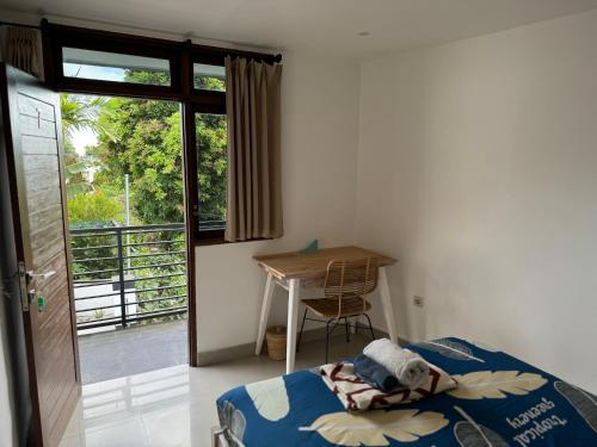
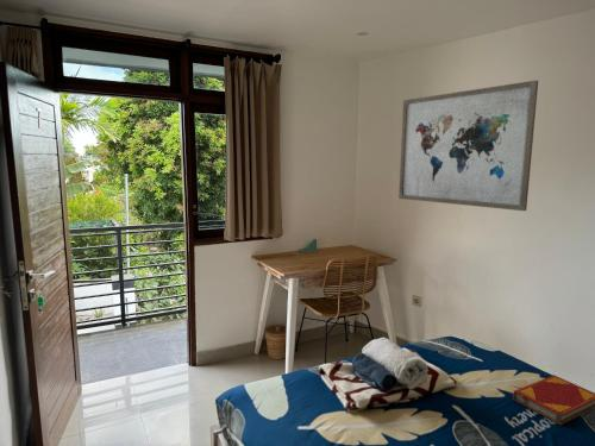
+ wall art [397,80,539,212]
+ hardback book [512,375,595,426]
